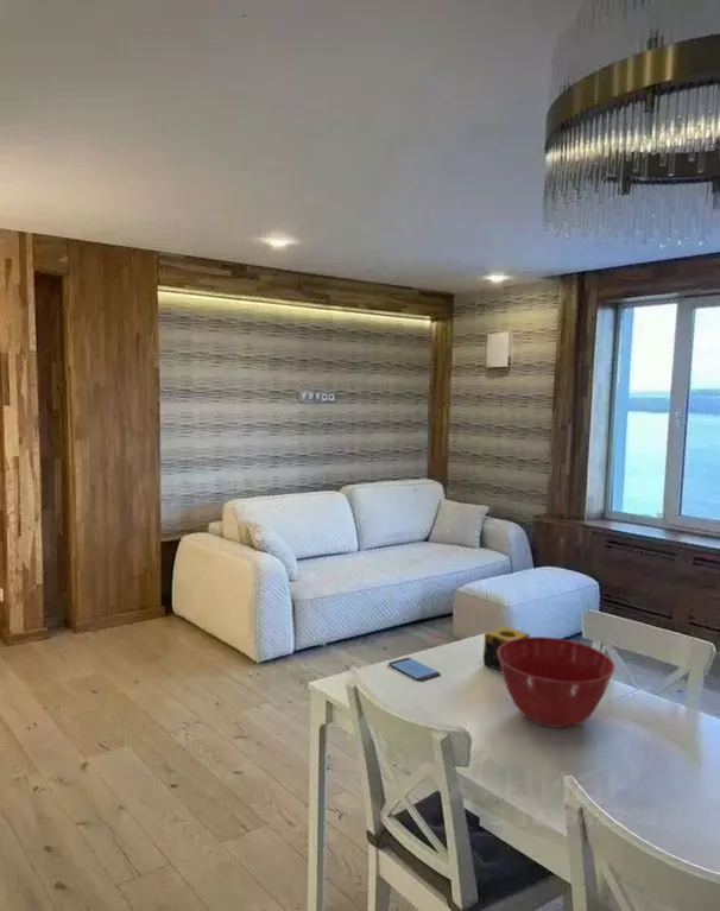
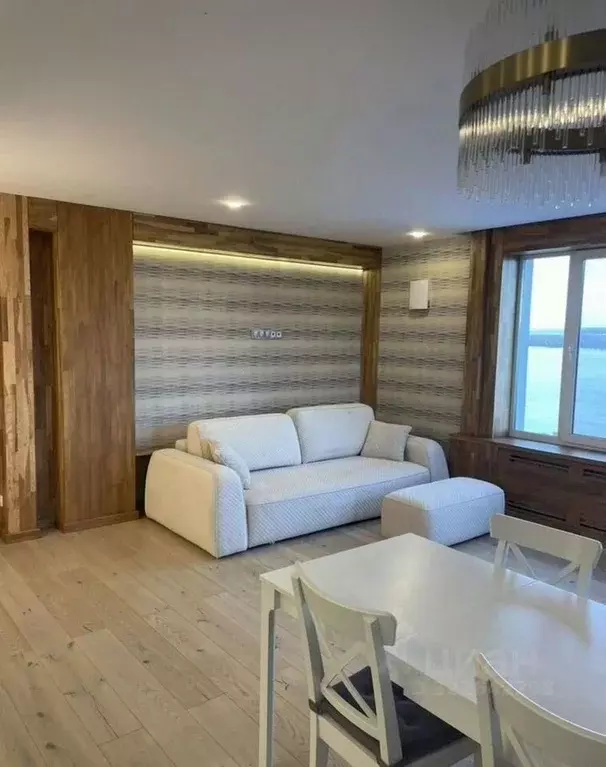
- mixing bowl [498,635,615,729]
- smartphone [387,657,442,682]
- candle [481,625,531,672]
